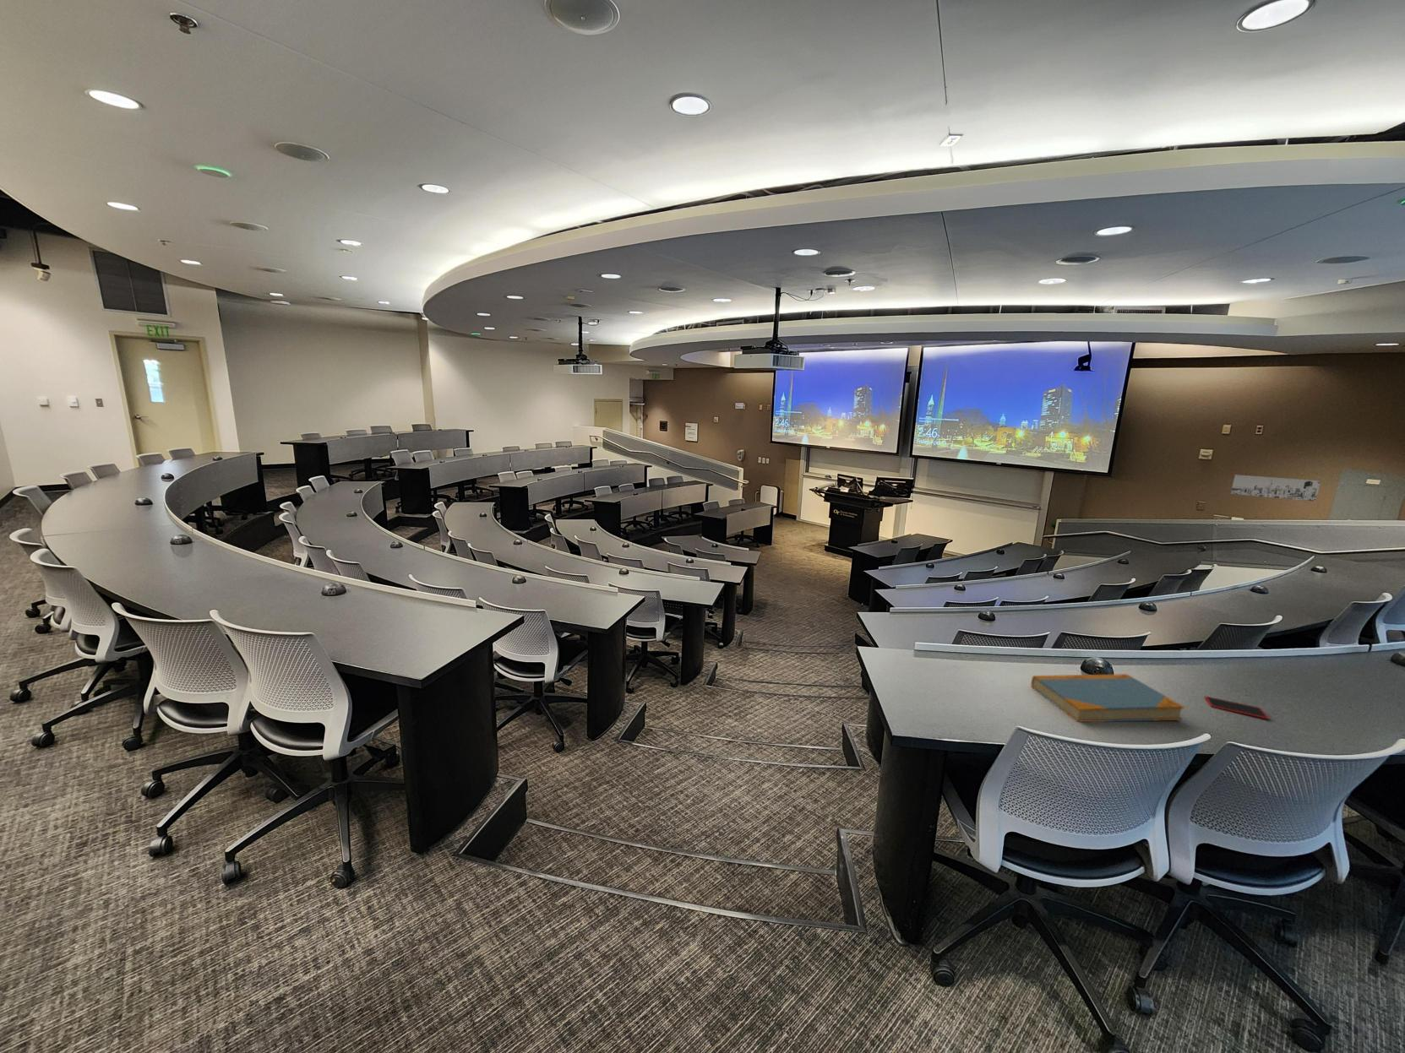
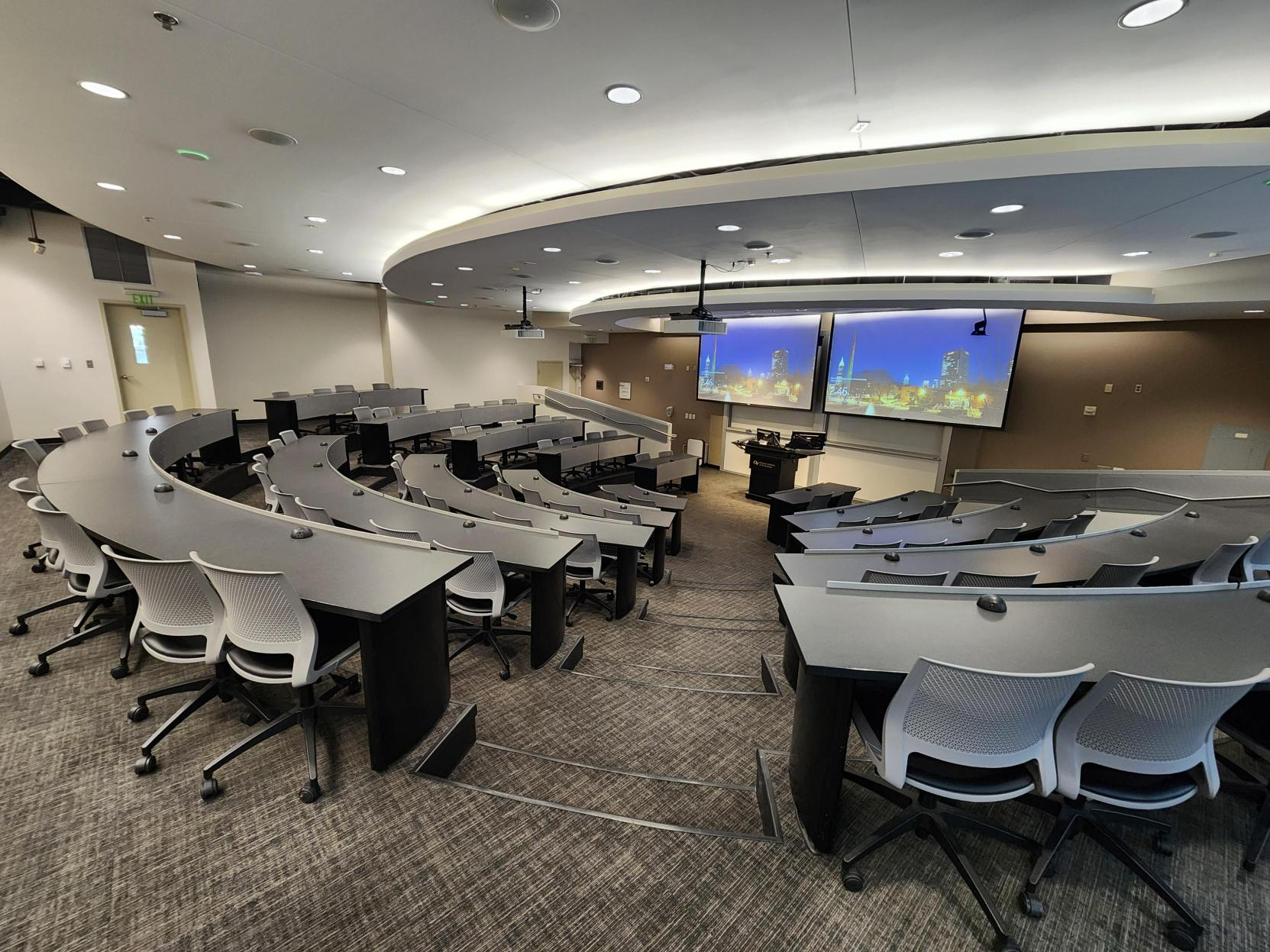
- smartphone [1203,695,1270,720]
- wall art [1230,473,1321,502]
- book [1030,673,1185,722]
